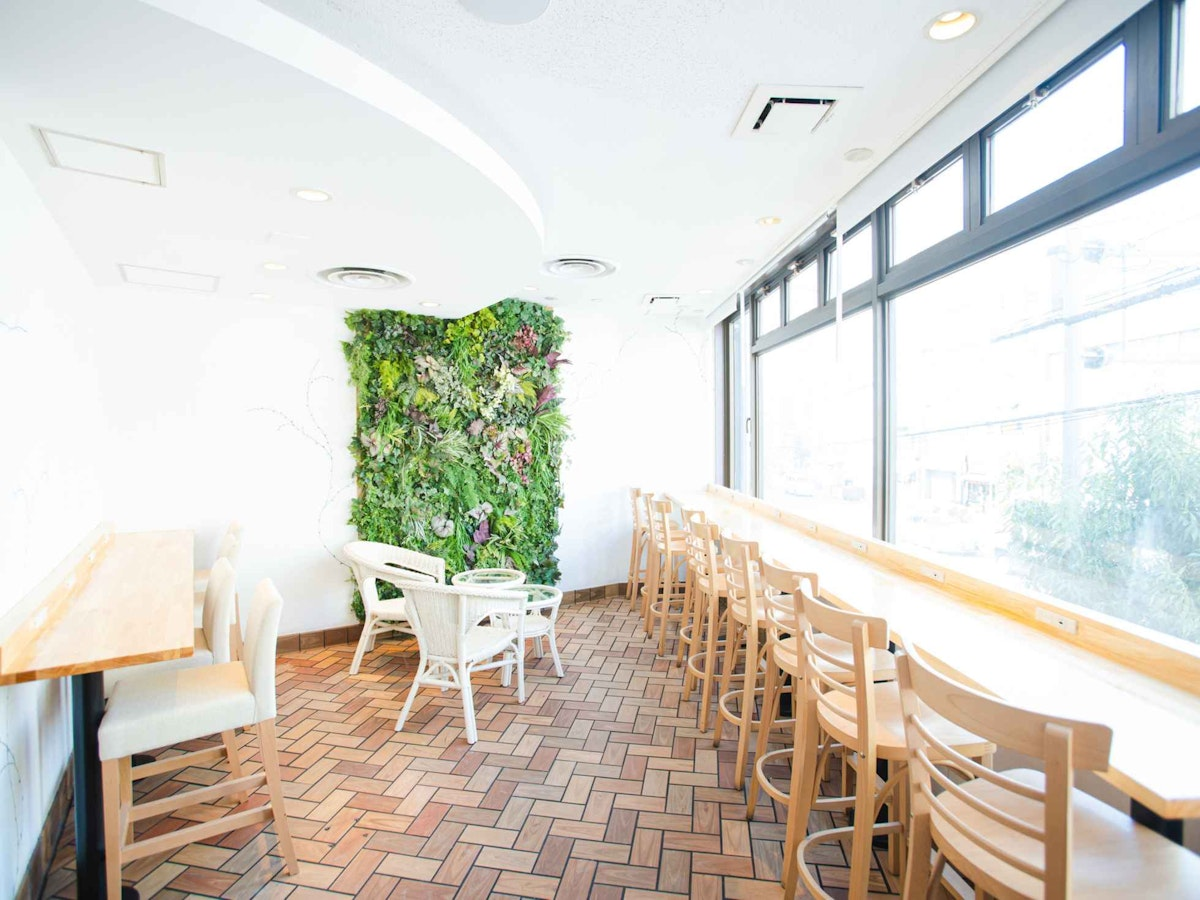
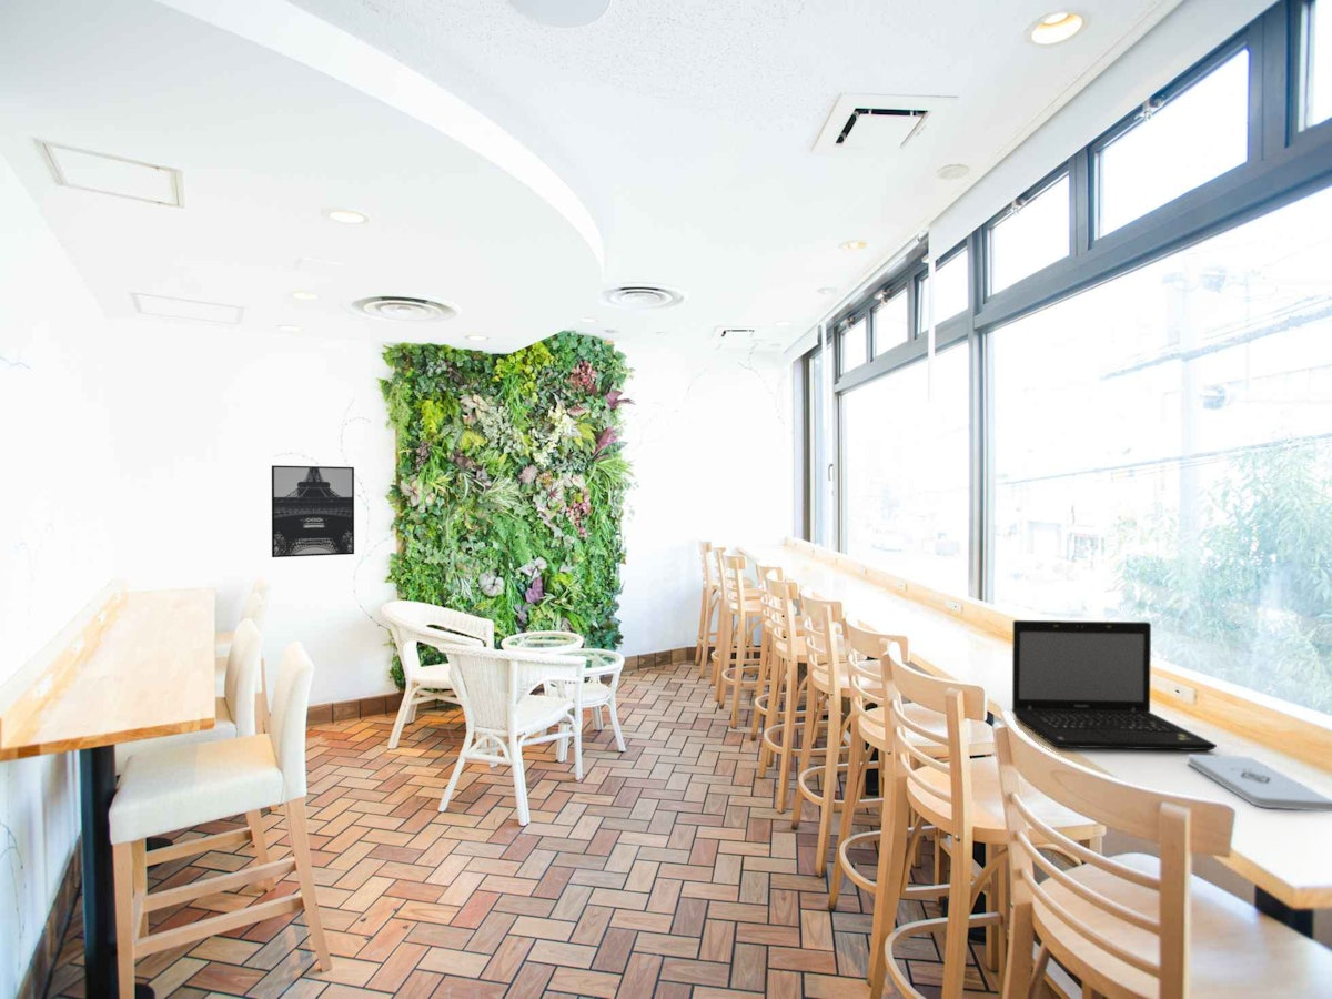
+ laptop [1010,619,1218,751]
+ wall art [271,464,355,558]
+ notepad [1187,754,1332,813]
